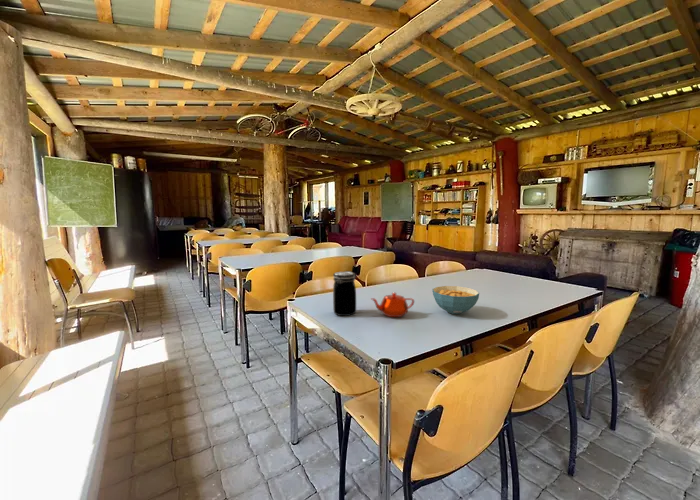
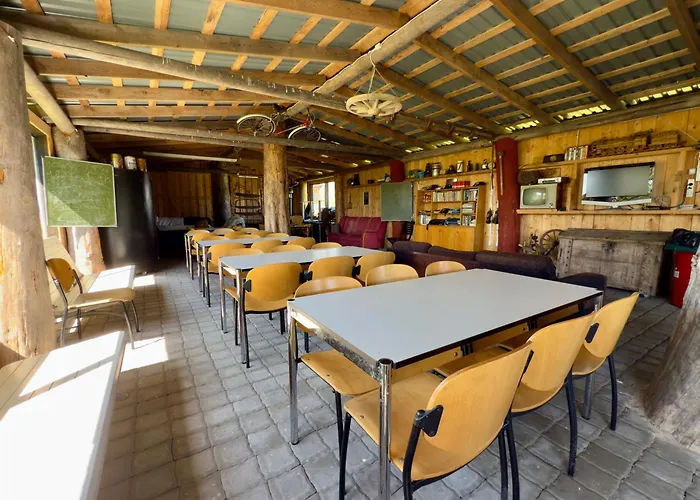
- teapot [371,292,415,318]
- jar [332,270,357,317]
- cereal bowl [431,285,480,315]
